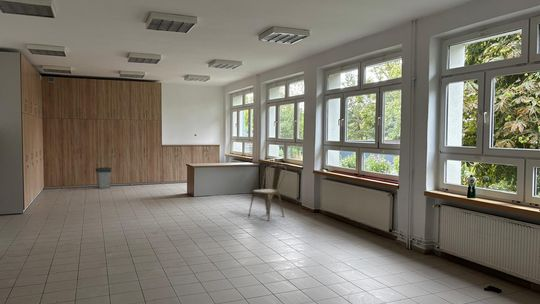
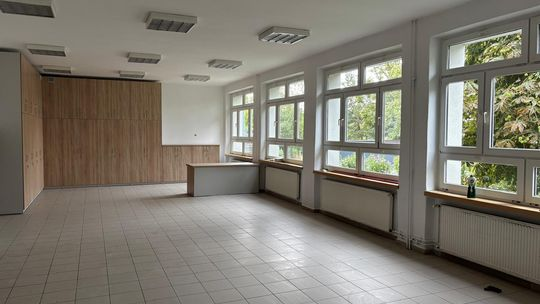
- chair [247,164,287,222]
- trash can [95,166,112,189]
